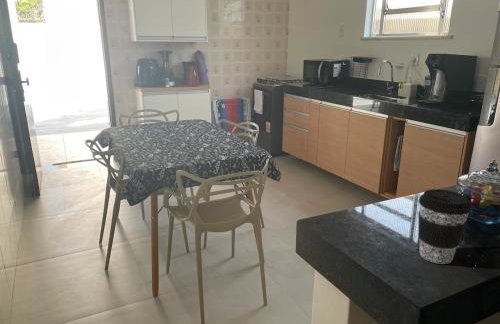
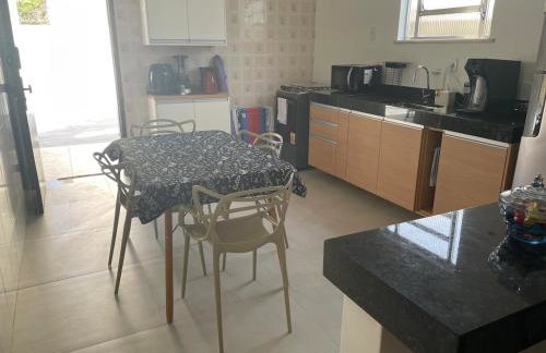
- coffee cup [417,188,472,265]
